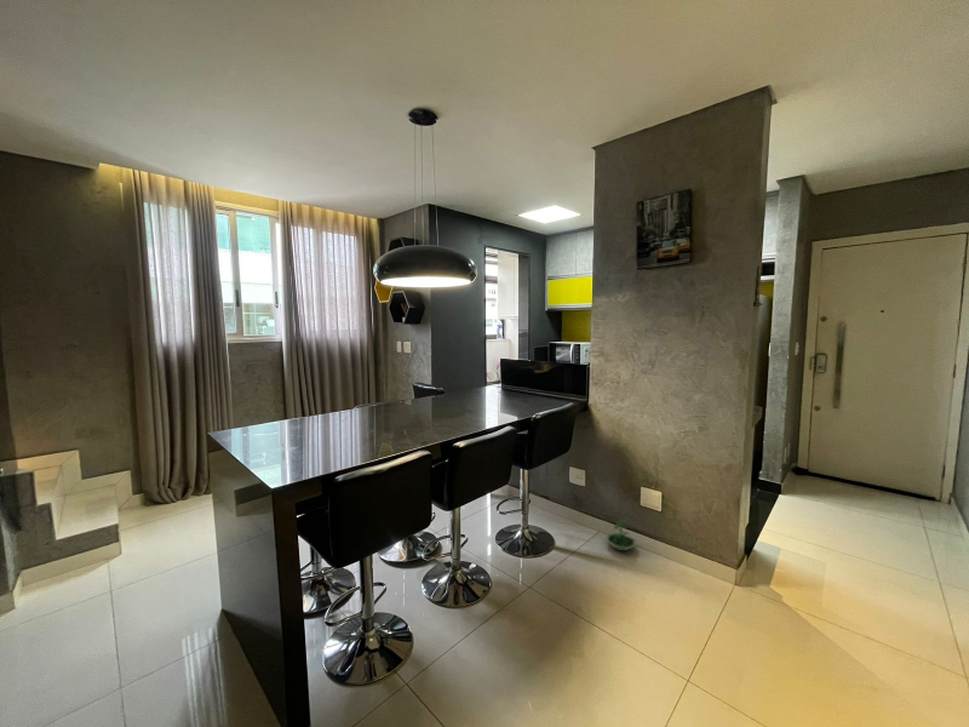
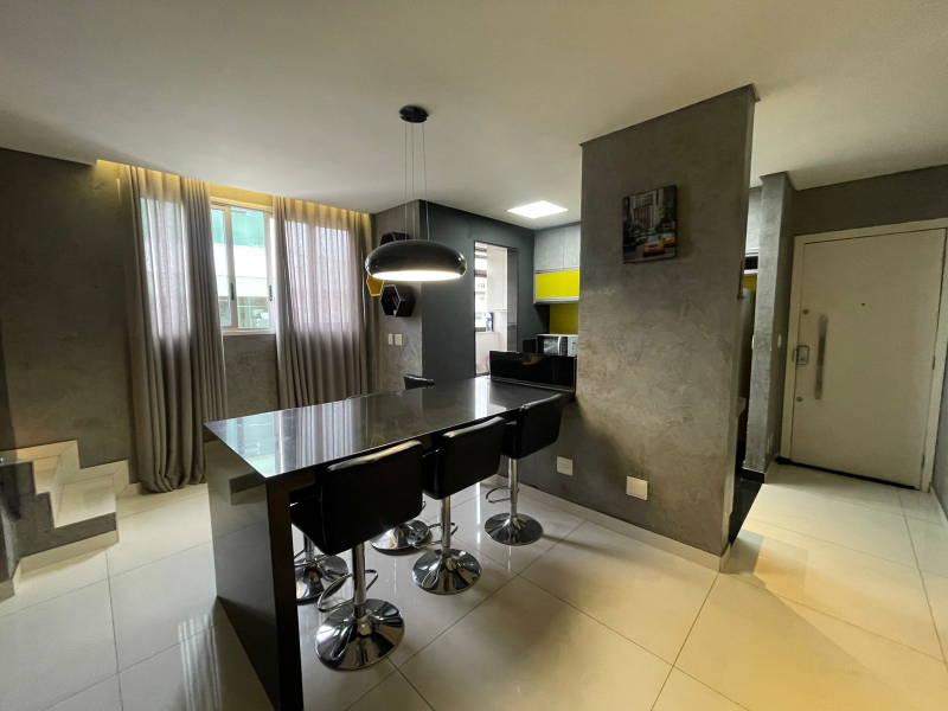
- terrarium [604,519,637,553]
